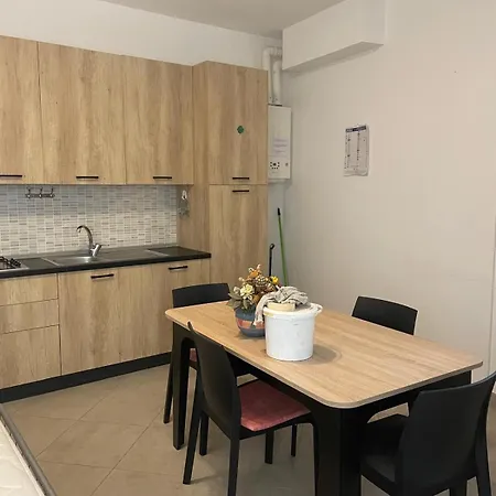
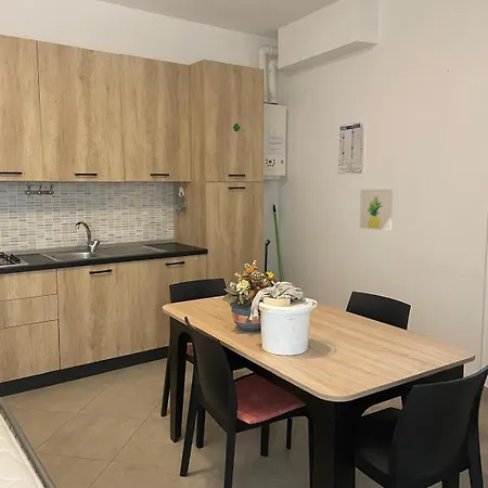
+ wall art [359,189,394,232]
